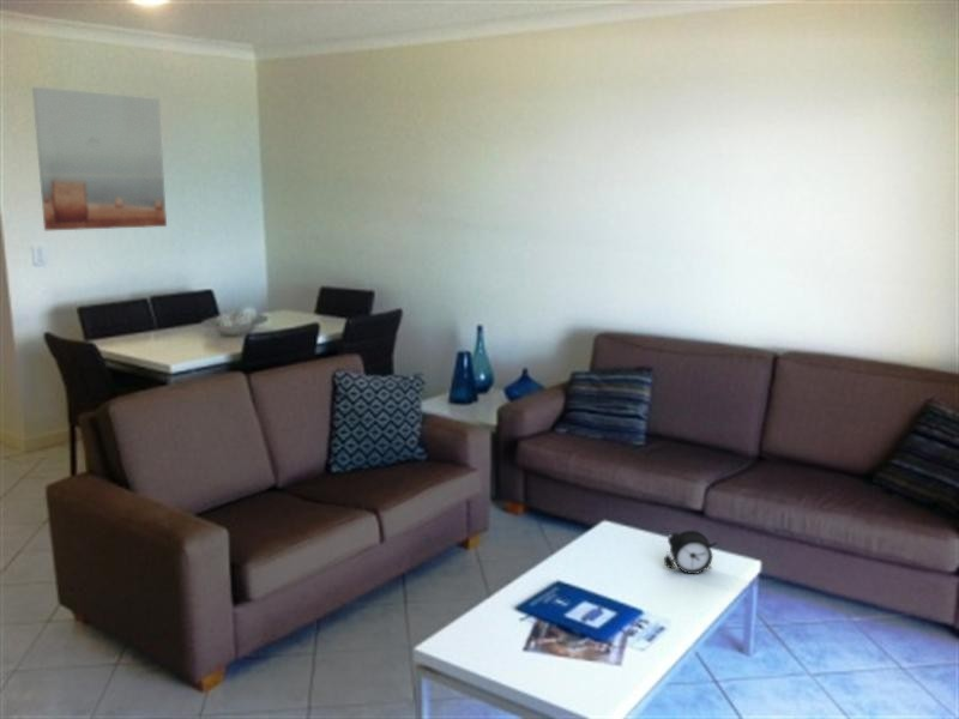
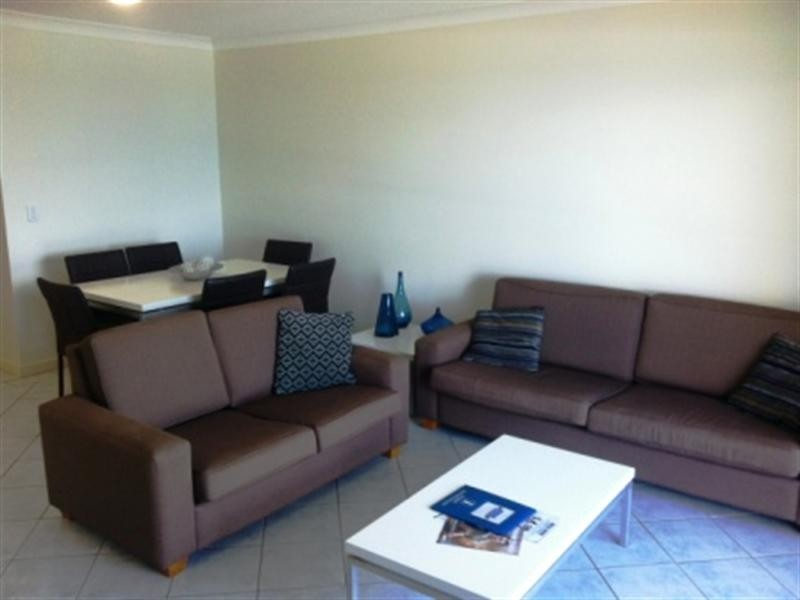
- wall art [31,86,168,231]
- alarm clock [662,530,718,575]
